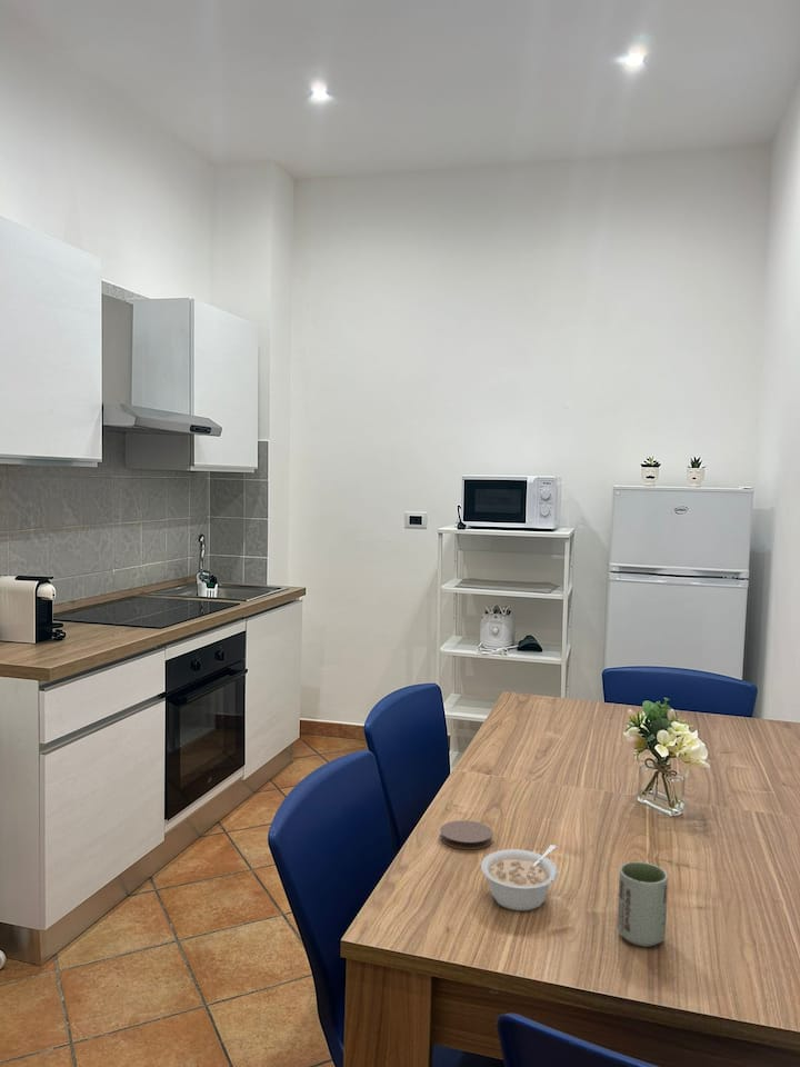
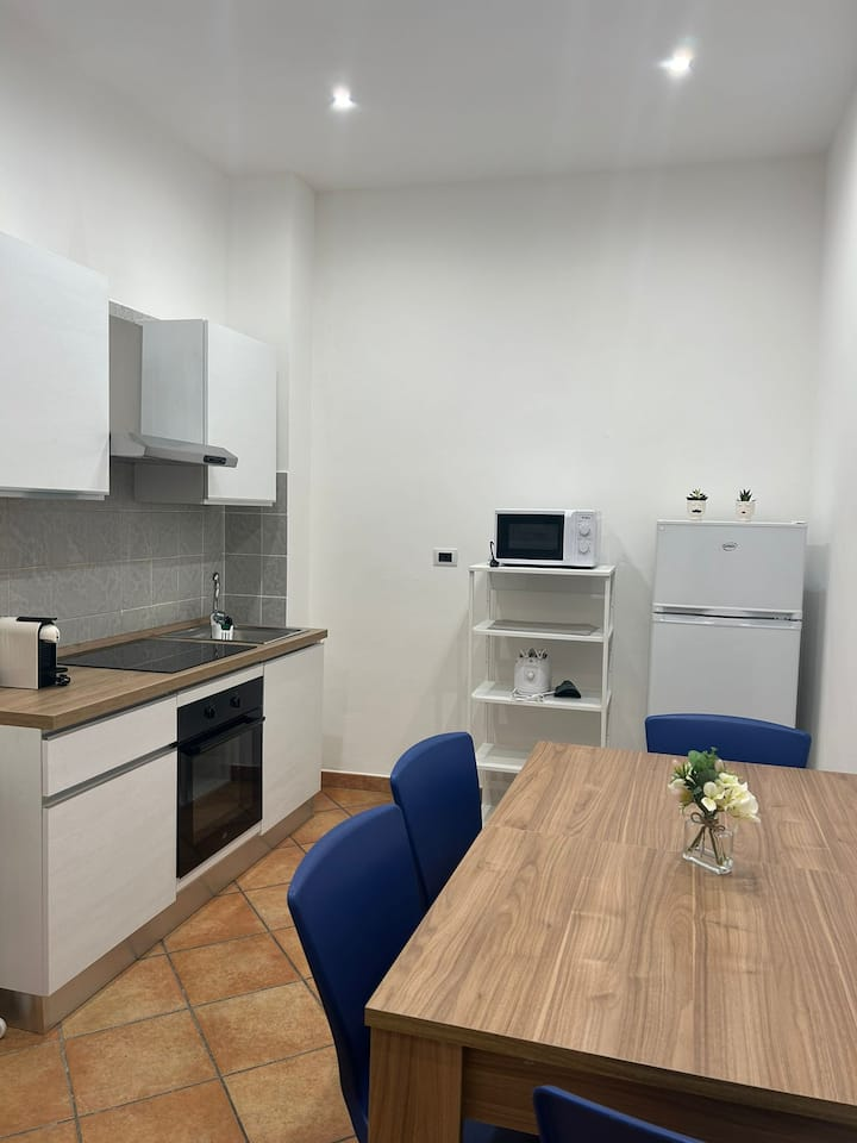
- legume [480,844,559,911]
- coaster [439,819,494,850]
- cup [617,860,669,948]
